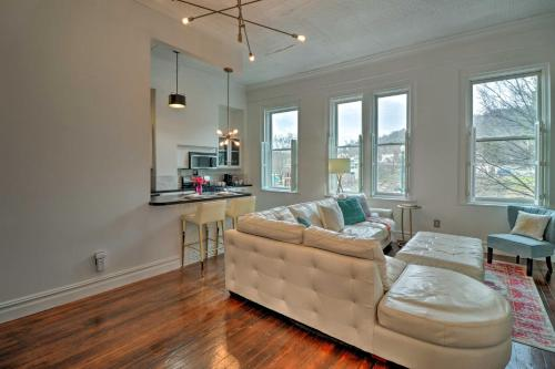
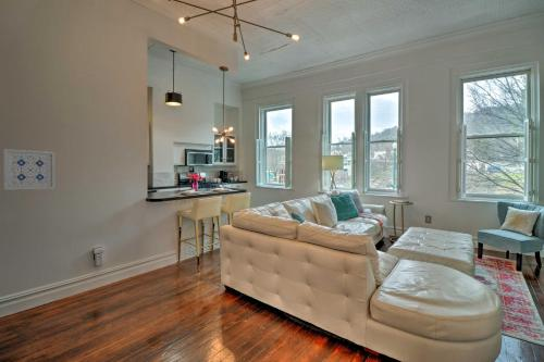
+ wall art [2,148,57,191]
